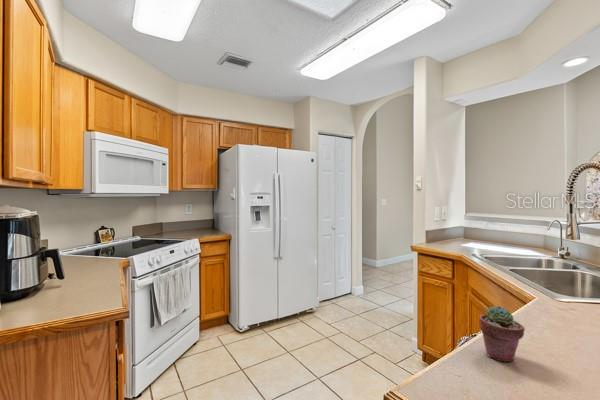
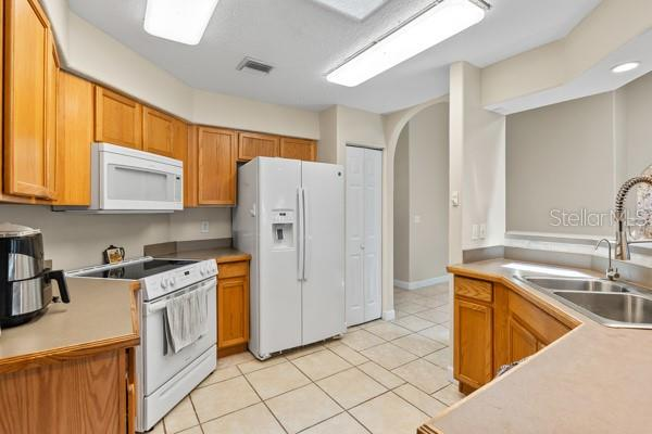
- potted succulent [478,305,526,363]
